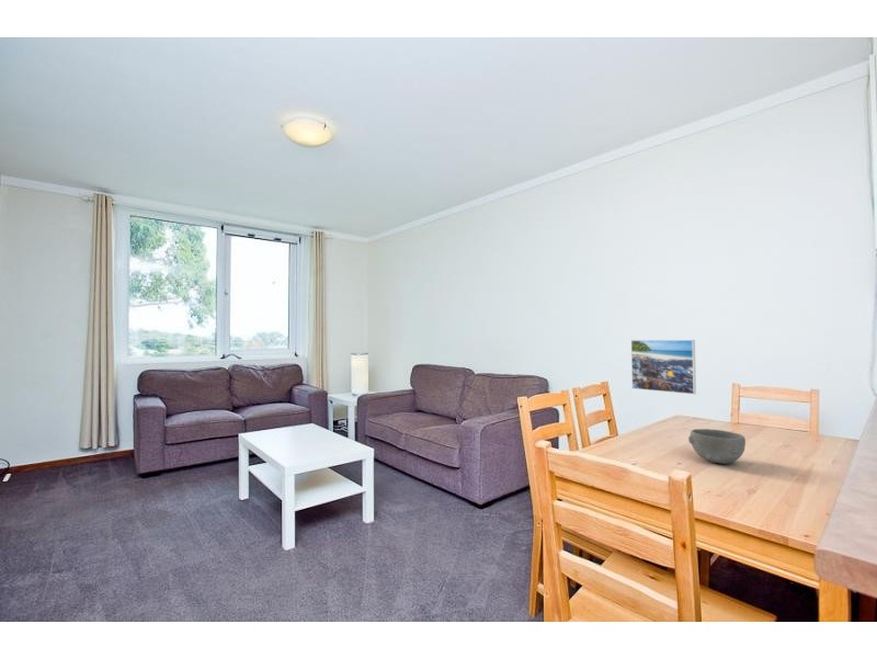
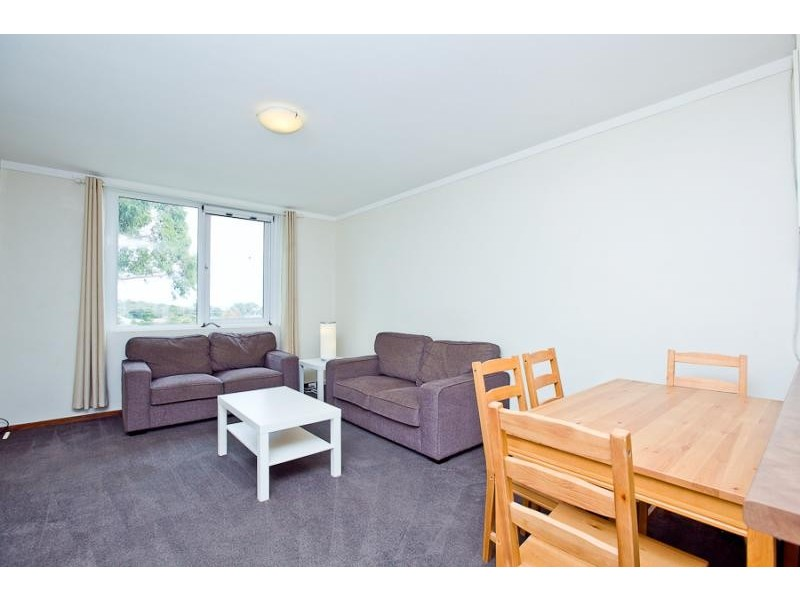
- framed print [630,339,697,396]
- bowl [687,428,747,465]
